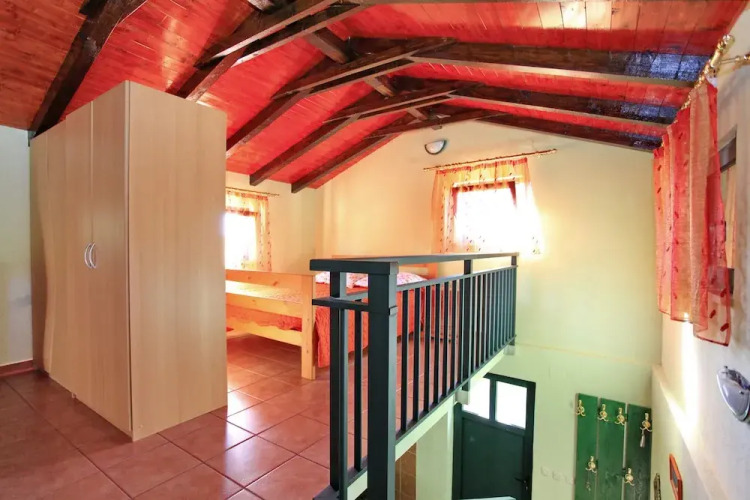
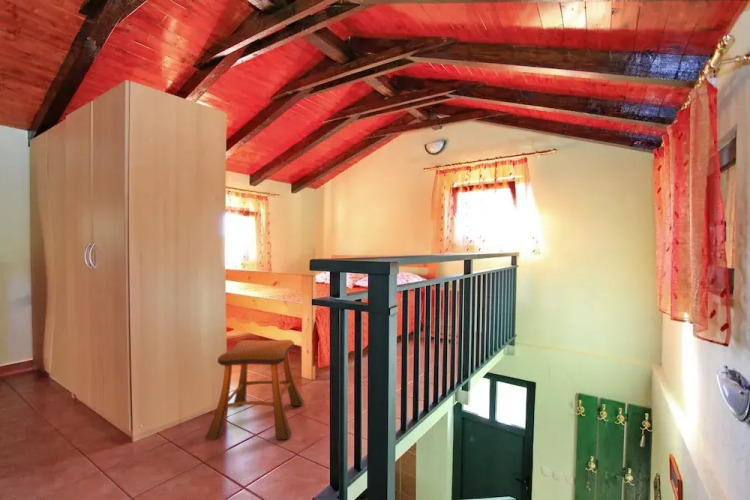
+ stool [204,339,305,441]
